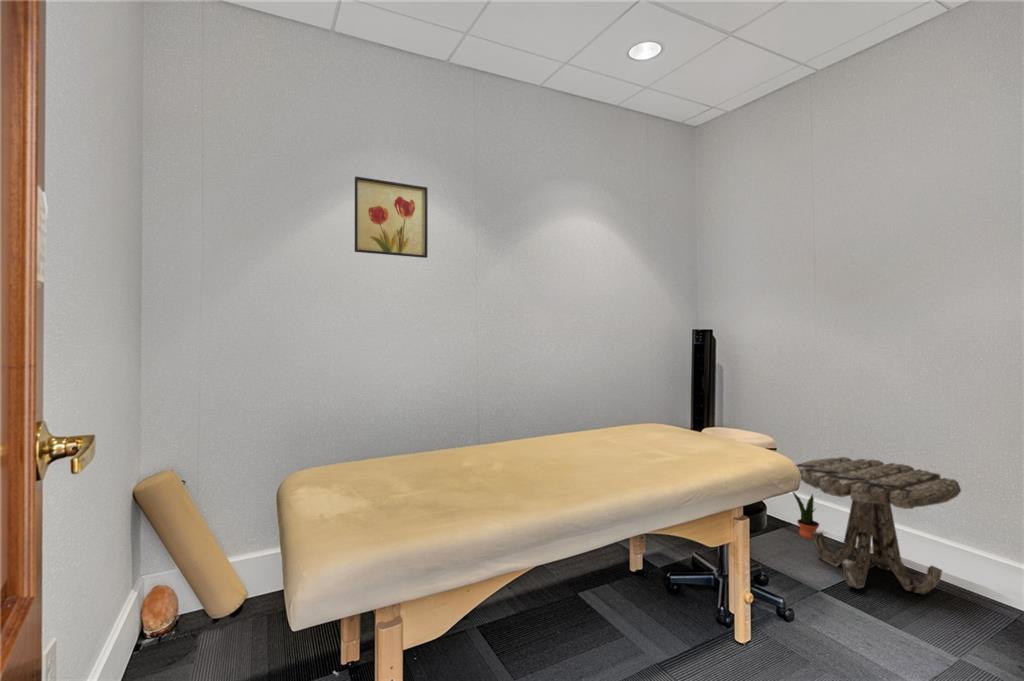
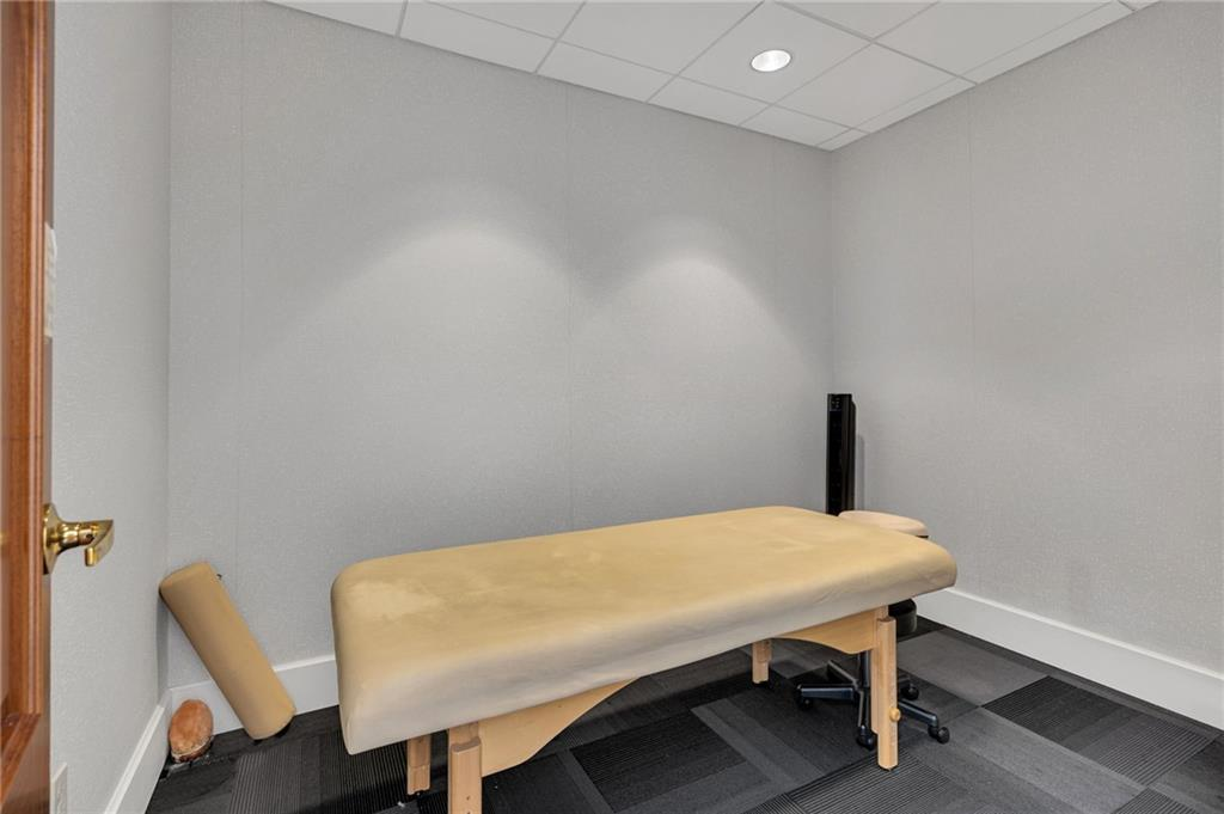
- side table [795,456,962,595]
- potted plant [792,491,820,540]
- wall art [354,175,429,259]
